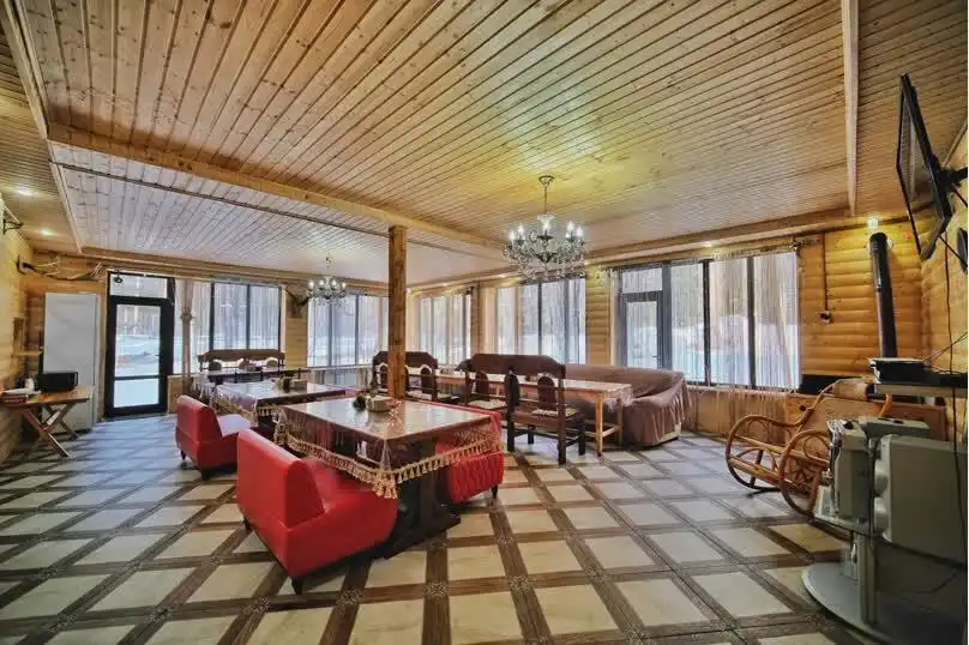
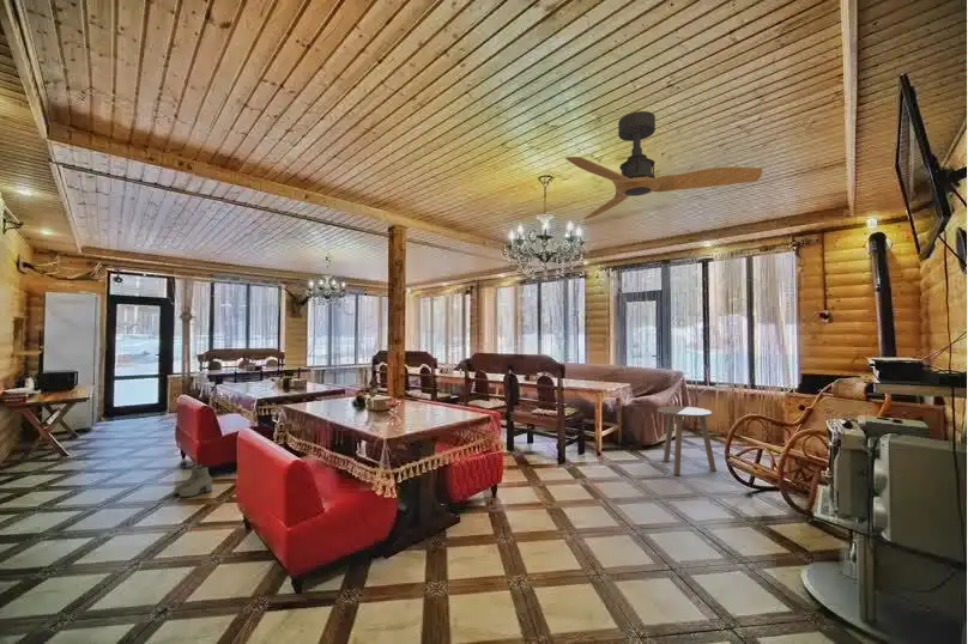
+ boots [173,463,213,498]
+ side table [657,405,718,476]
+ ceiling fan [564,110,763,220]
